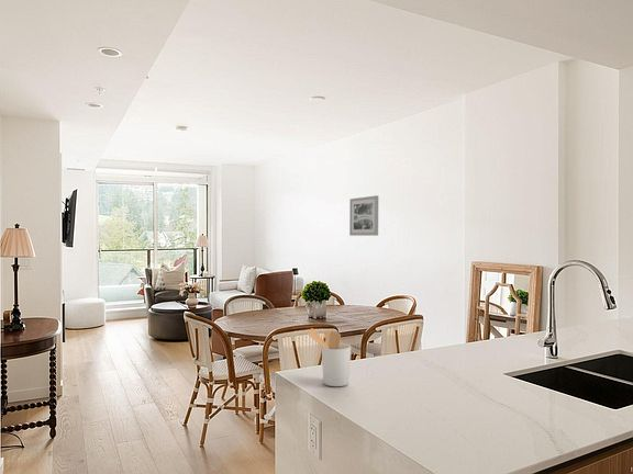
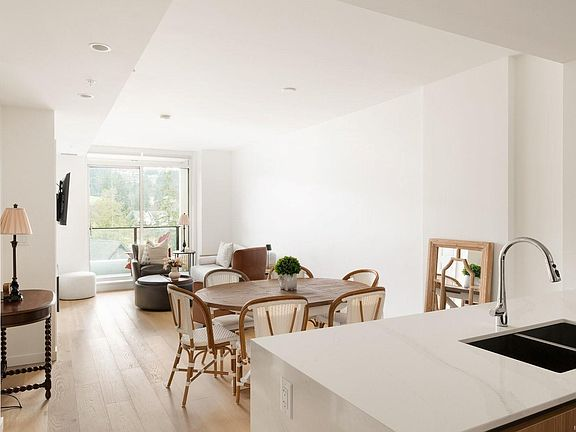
- wall art [348,194,379,237]
- utensil holder [306,328,352,387]
